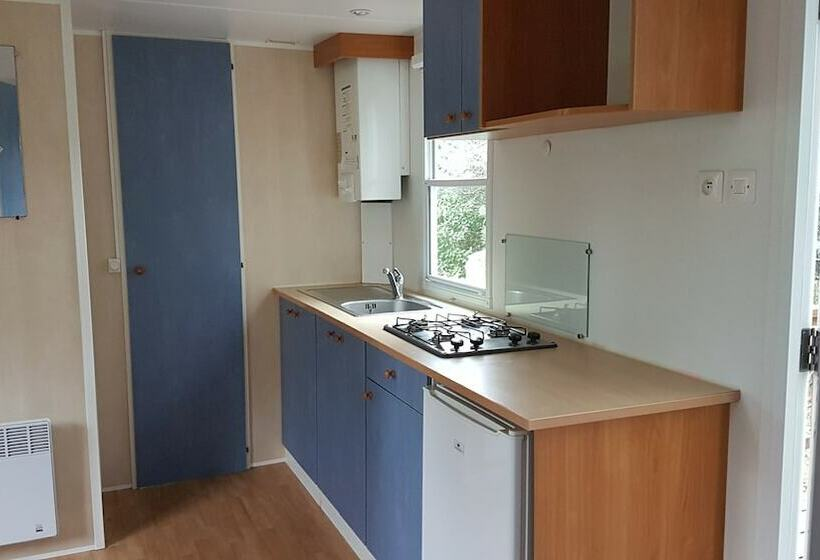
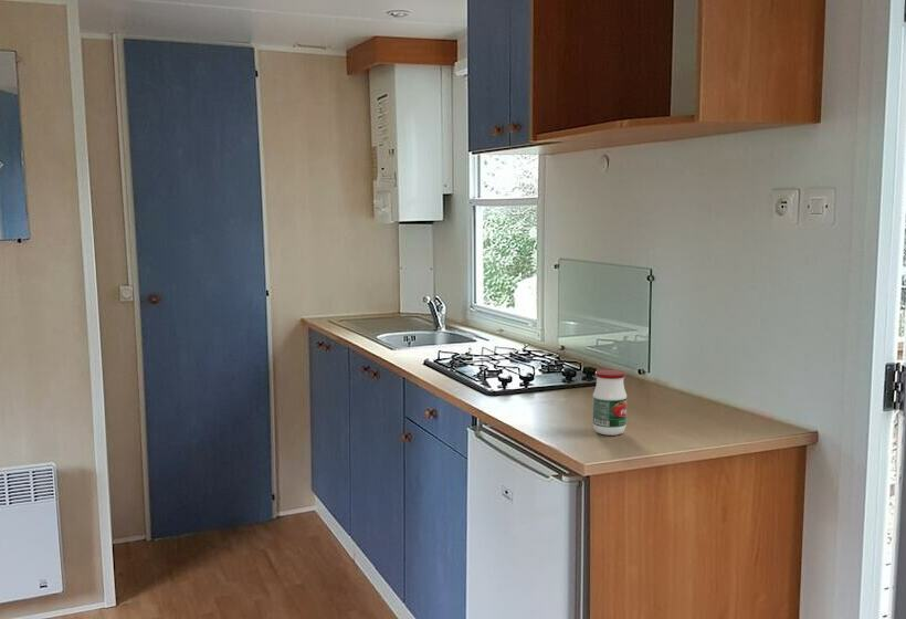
+ jar [591,368,628,437]
